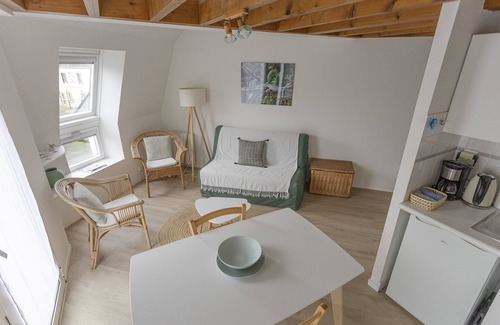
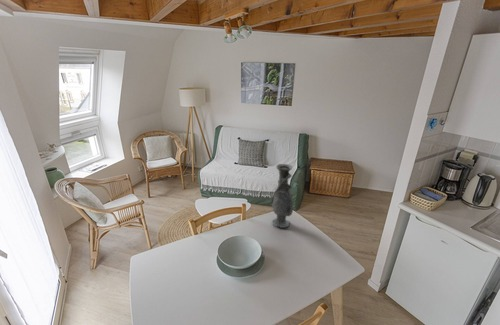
+ vase [270,163,294,229]
